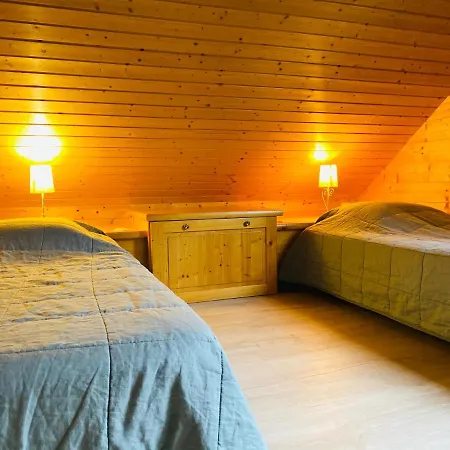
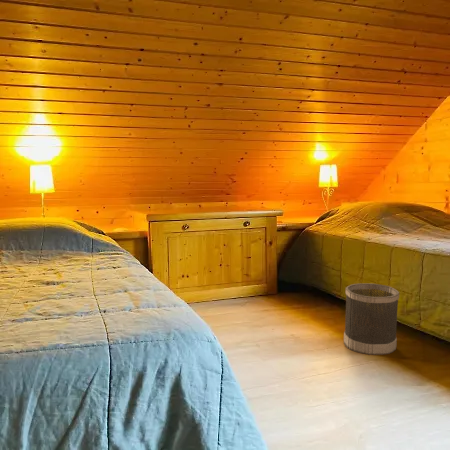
+ wastebasket [343,282,400,356]
